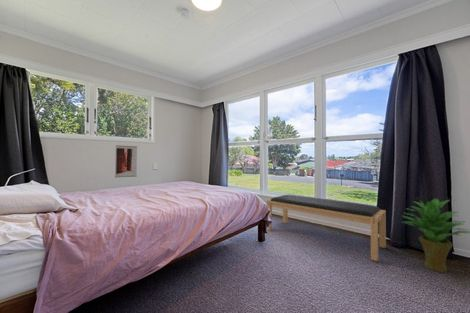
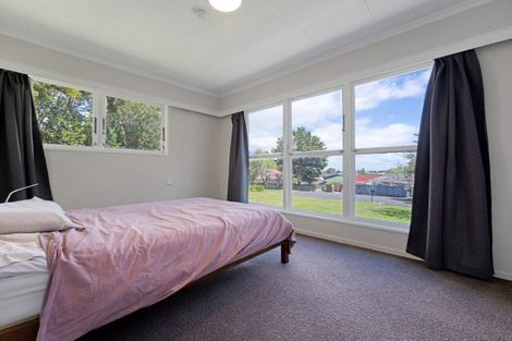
- wall art [114,144,138,178]
- bench [266,194,387,262]
- potted plant [401,196,470,273]
